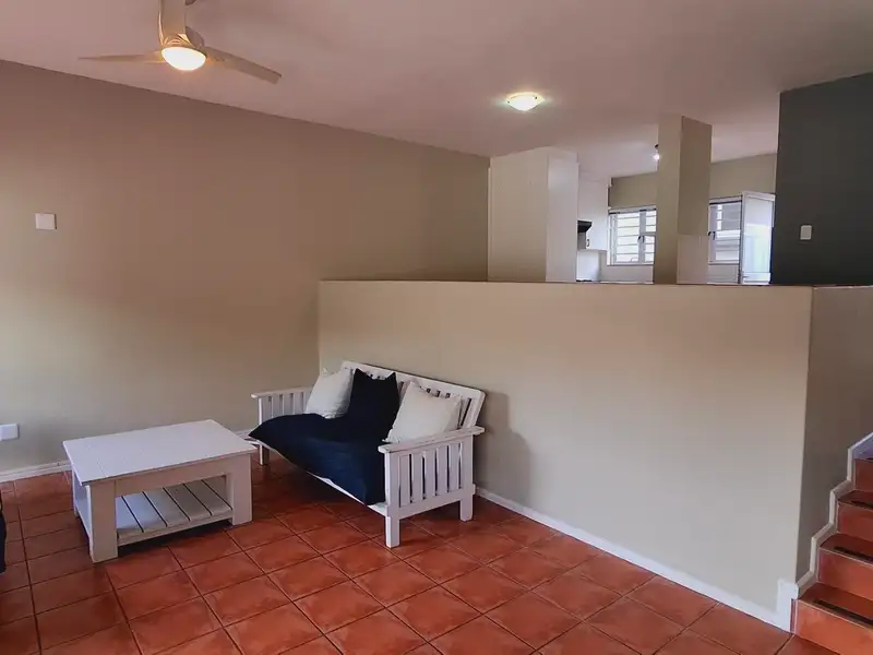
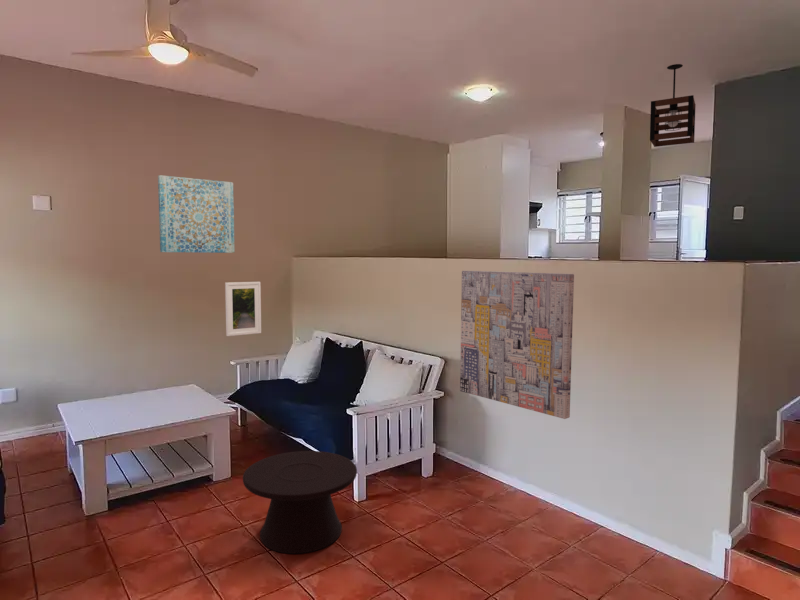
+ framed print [224,281,262,337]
+ wall art [157,174,236,254]
+ side table [242,450,358,555]
+ pendant light [649,63,697,148]
+ wall art [459,270,575,420]
